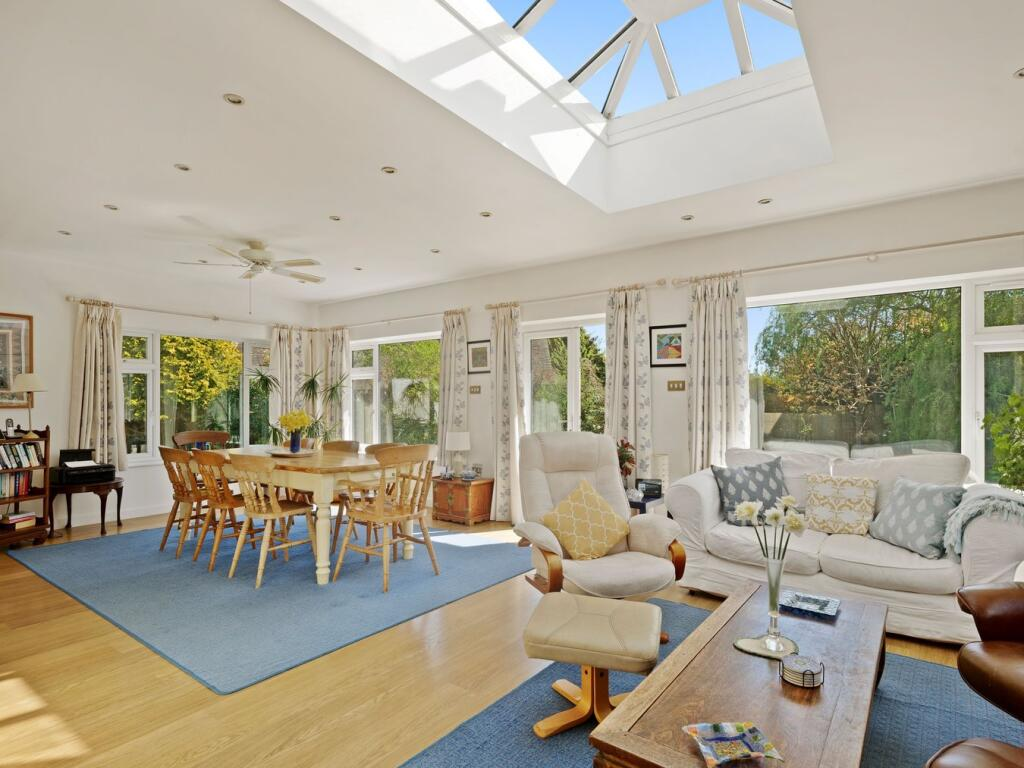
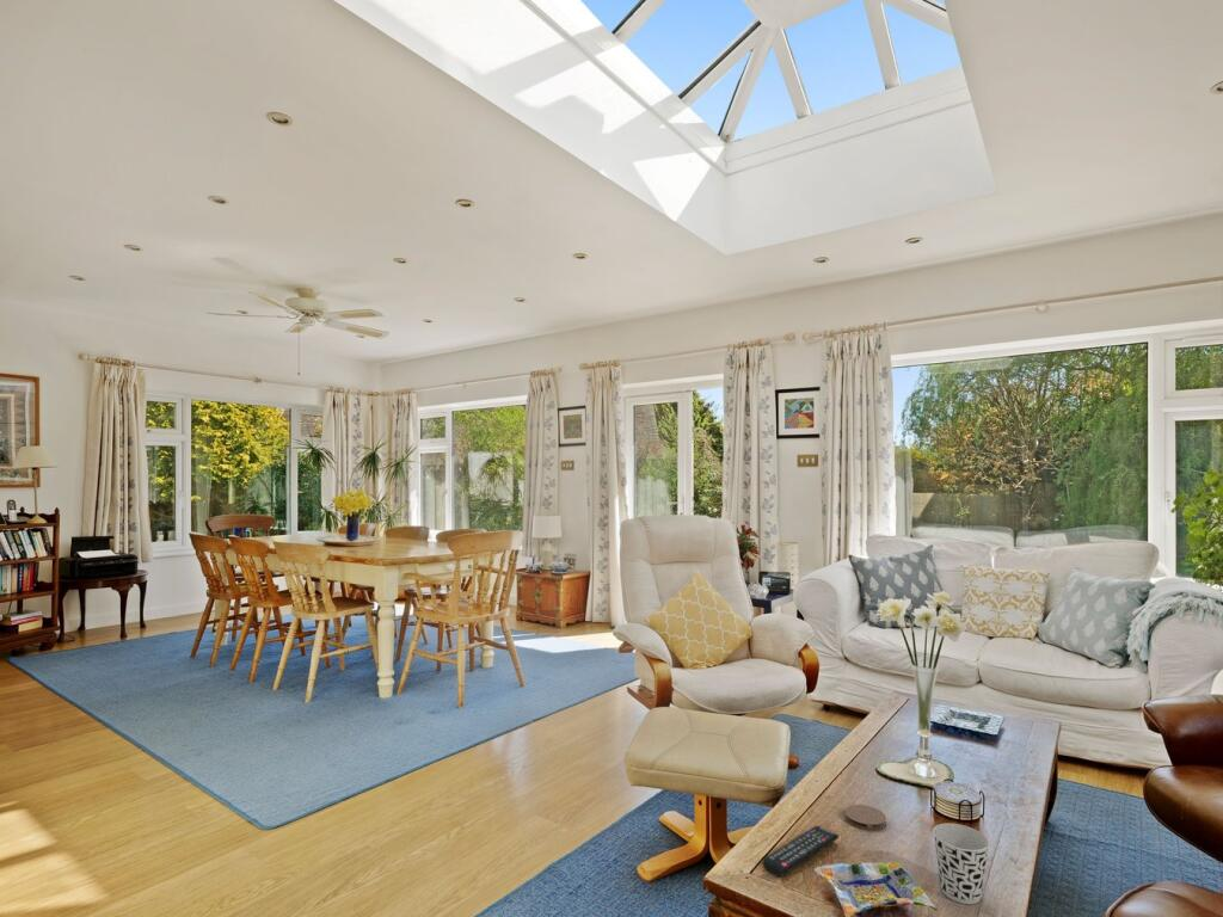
+ coaster [843,804,887,831]
+ remote control [761,825,840,878]
+ cup [932,823,990,905]
